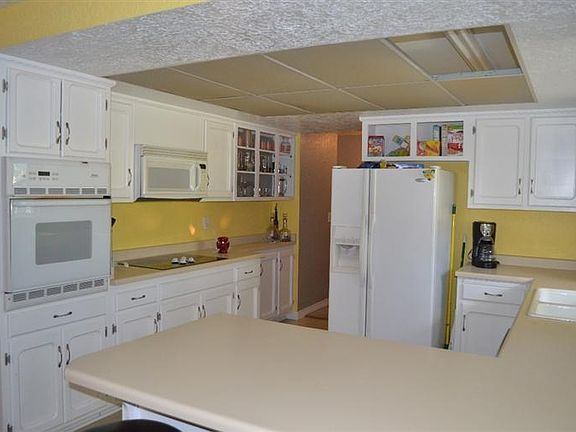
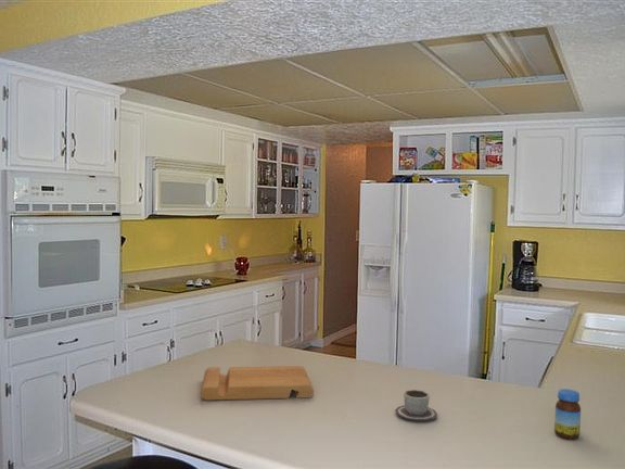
+ cup [394,389,438,421]
+ jar [553,388,582,441]
+ cutting board [200,365,315,402]
